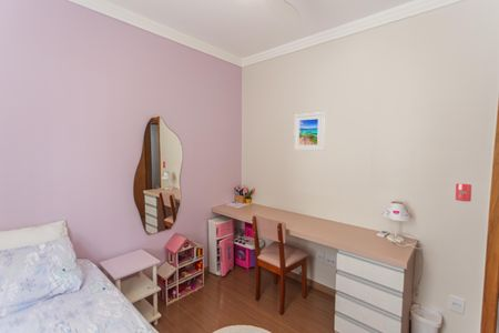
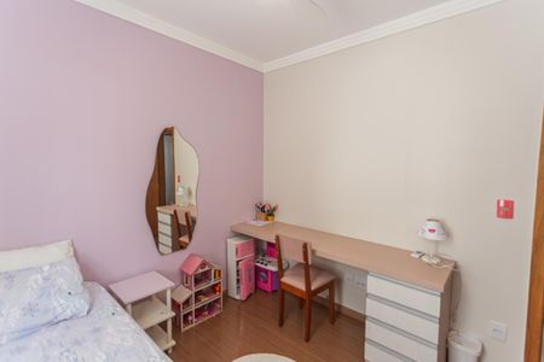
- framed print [293,111,326,152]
